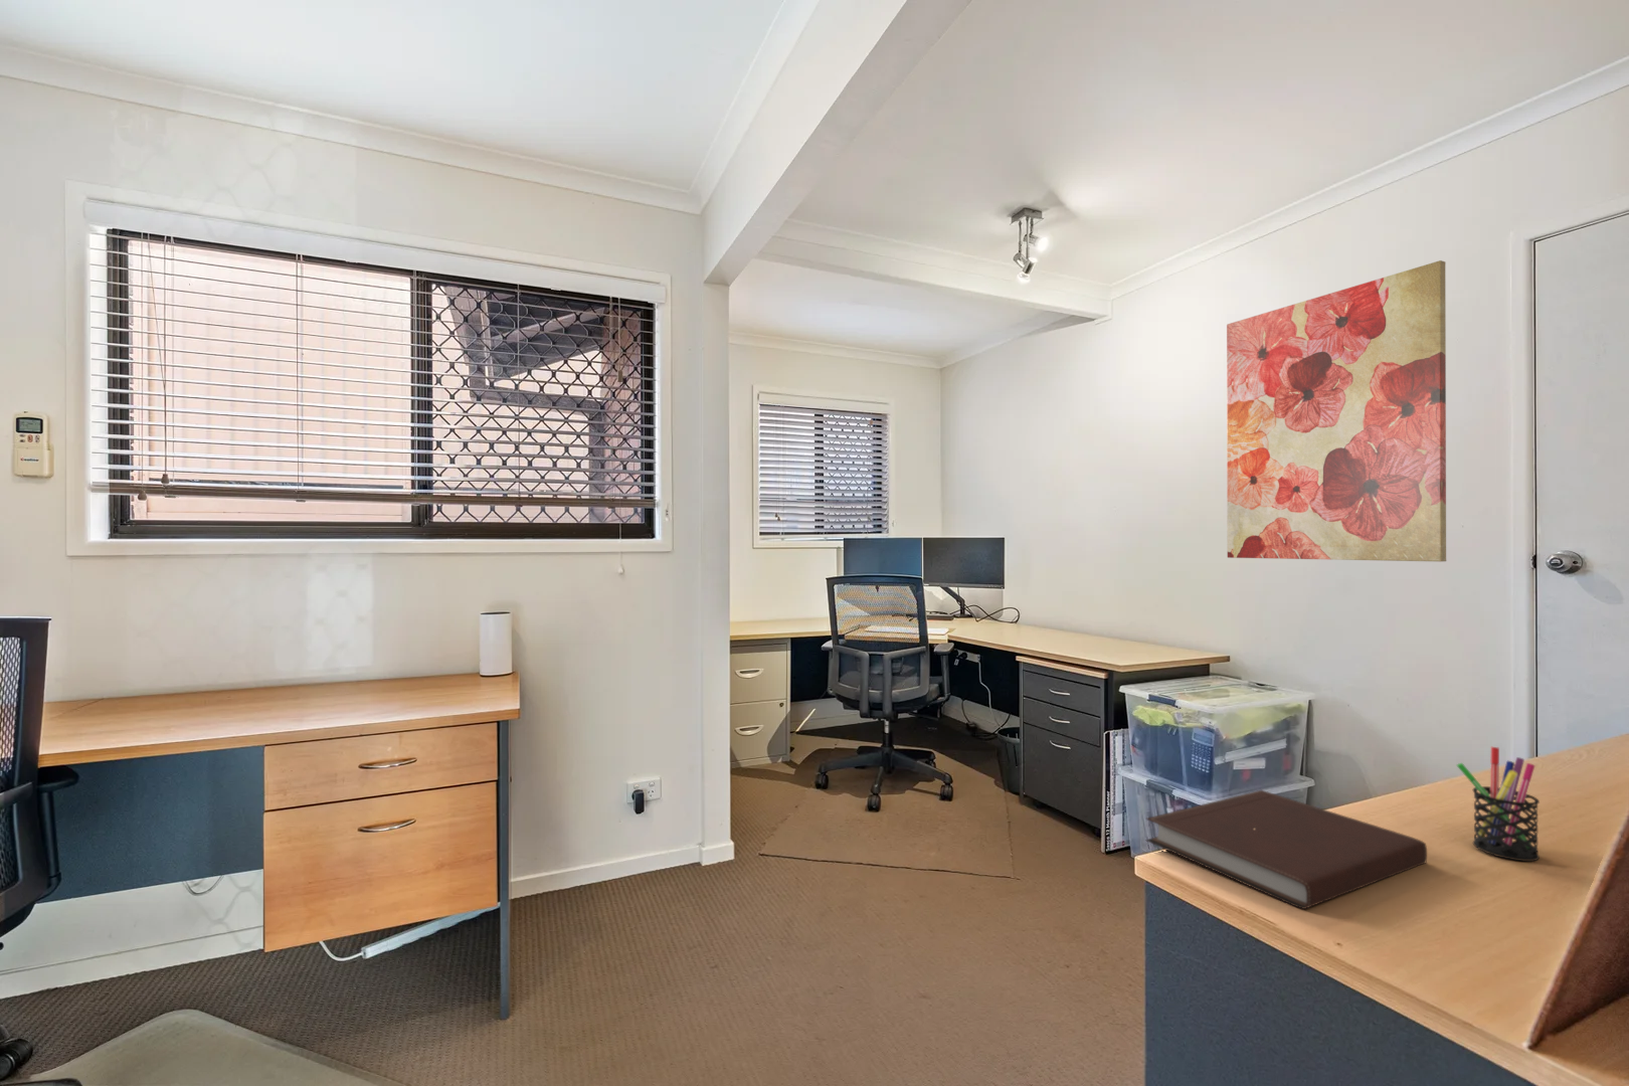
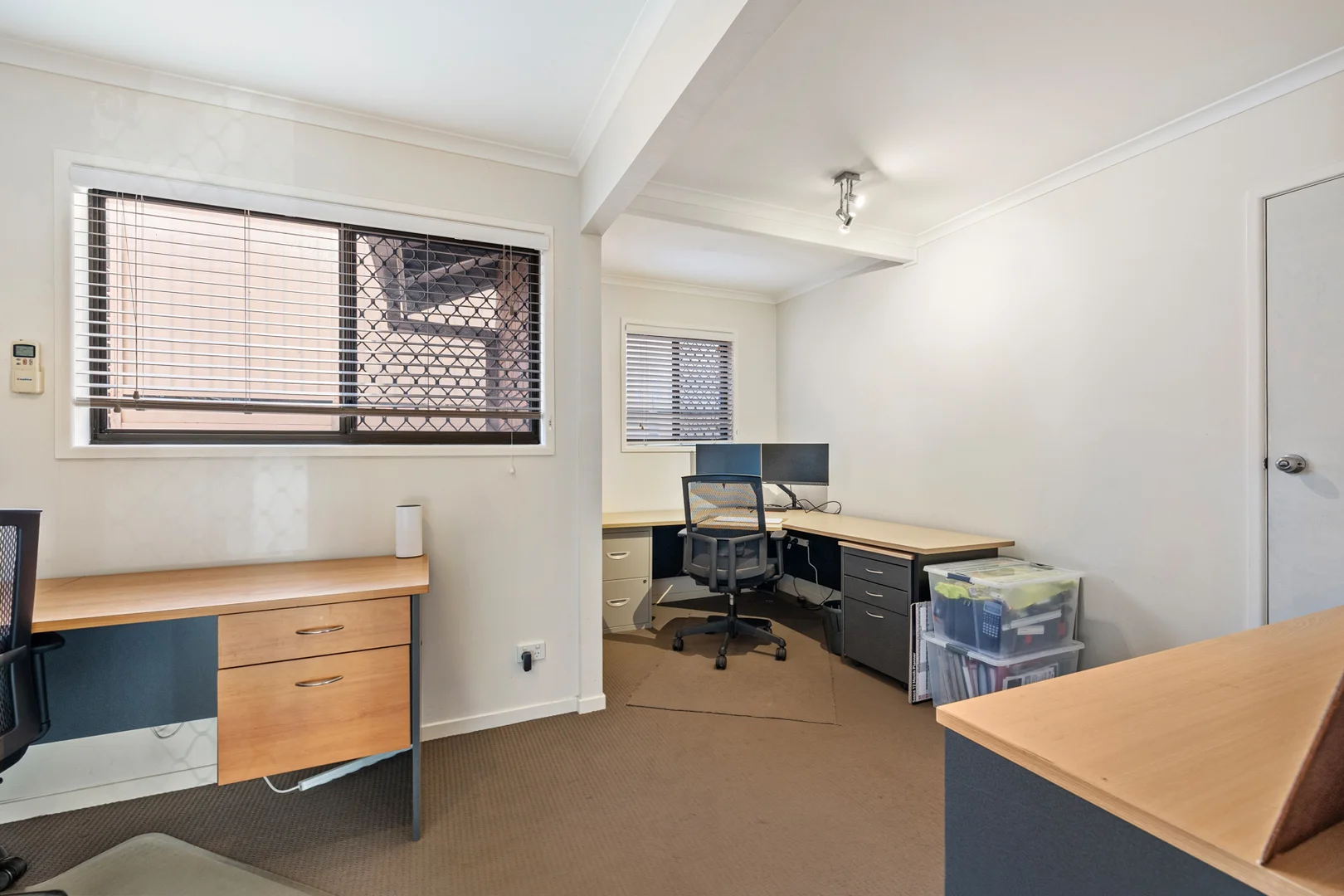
- notebook [1144,789,1428,910]
- pen holder [1456,747,1541,862]
- wall art [1225,259,1447,564]
